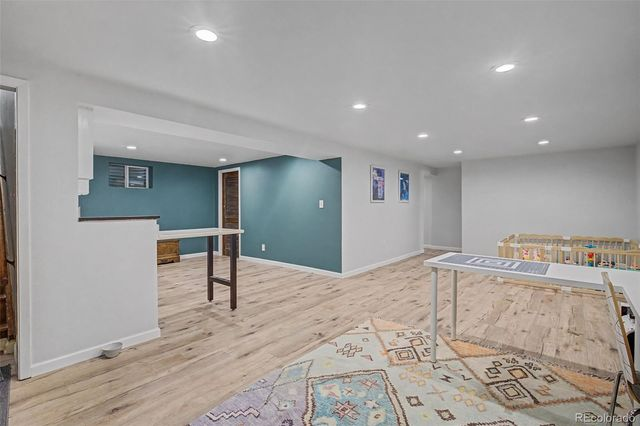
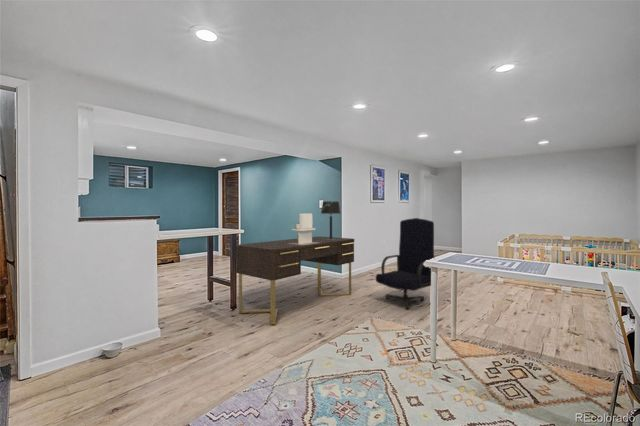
+ table lamp [320,201,342,240]
+ desk [235,236,355,325]
+ letter holder [288,212,319,245]
+ office chair [375,217,435,310]
